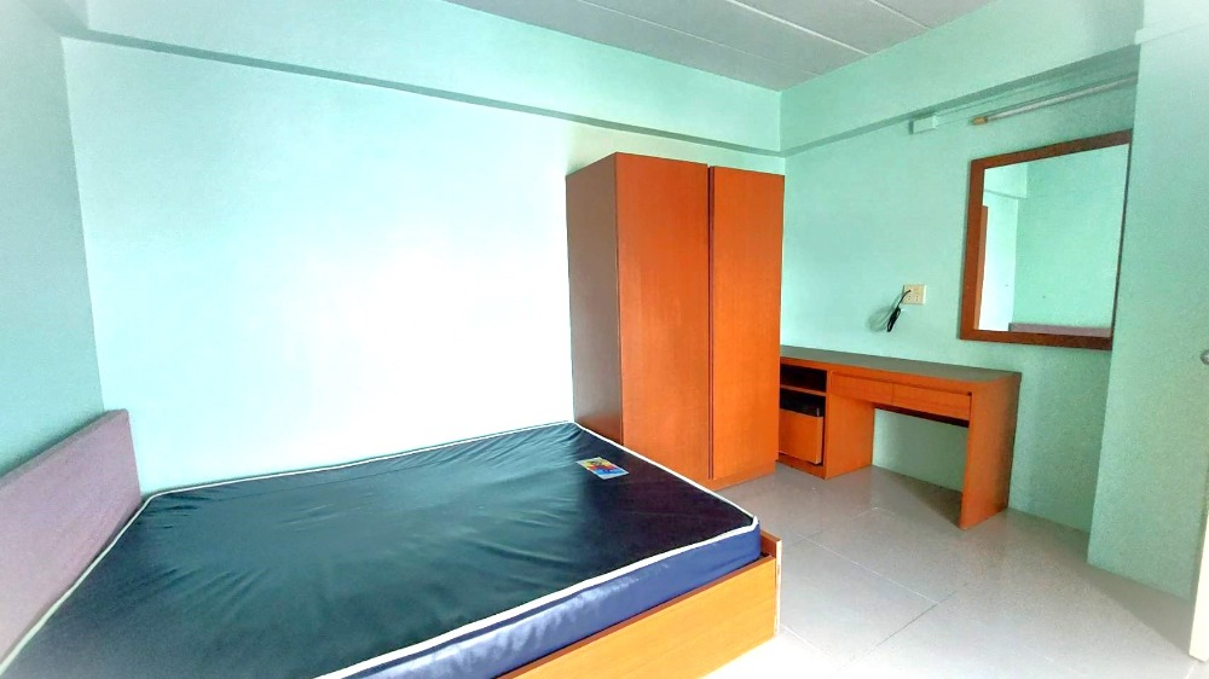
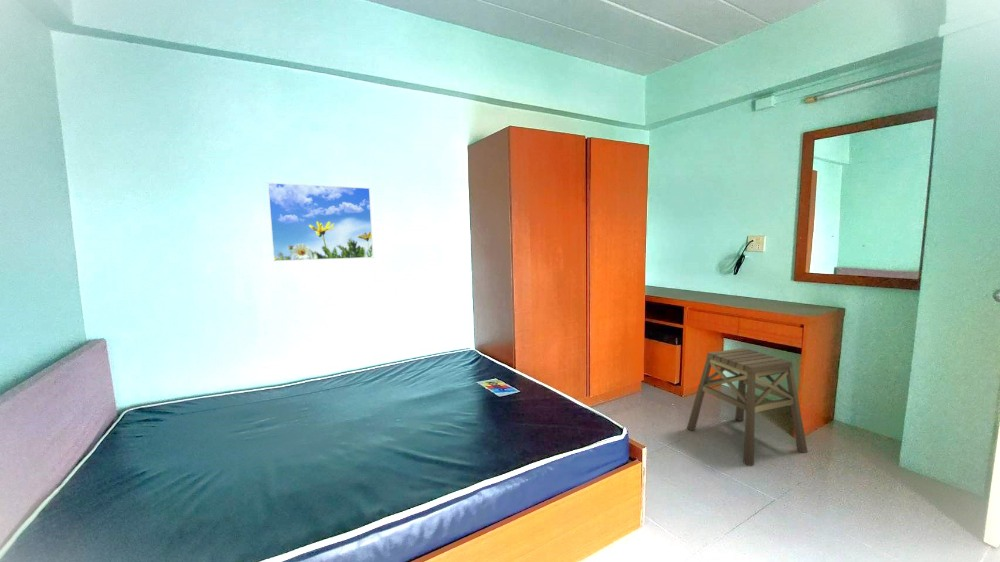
+ stool [686,347,809,467]
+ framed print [266,181,374,262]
